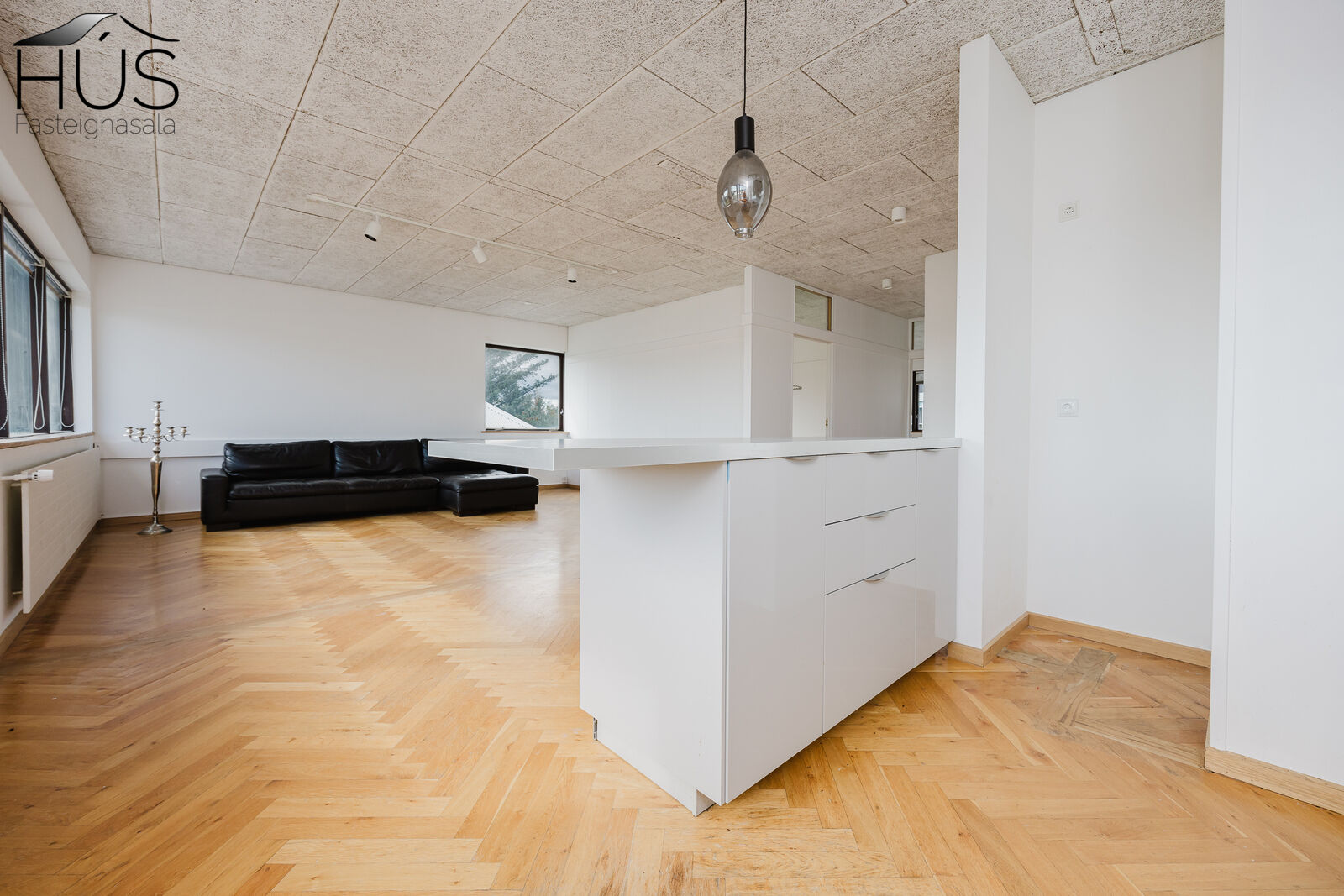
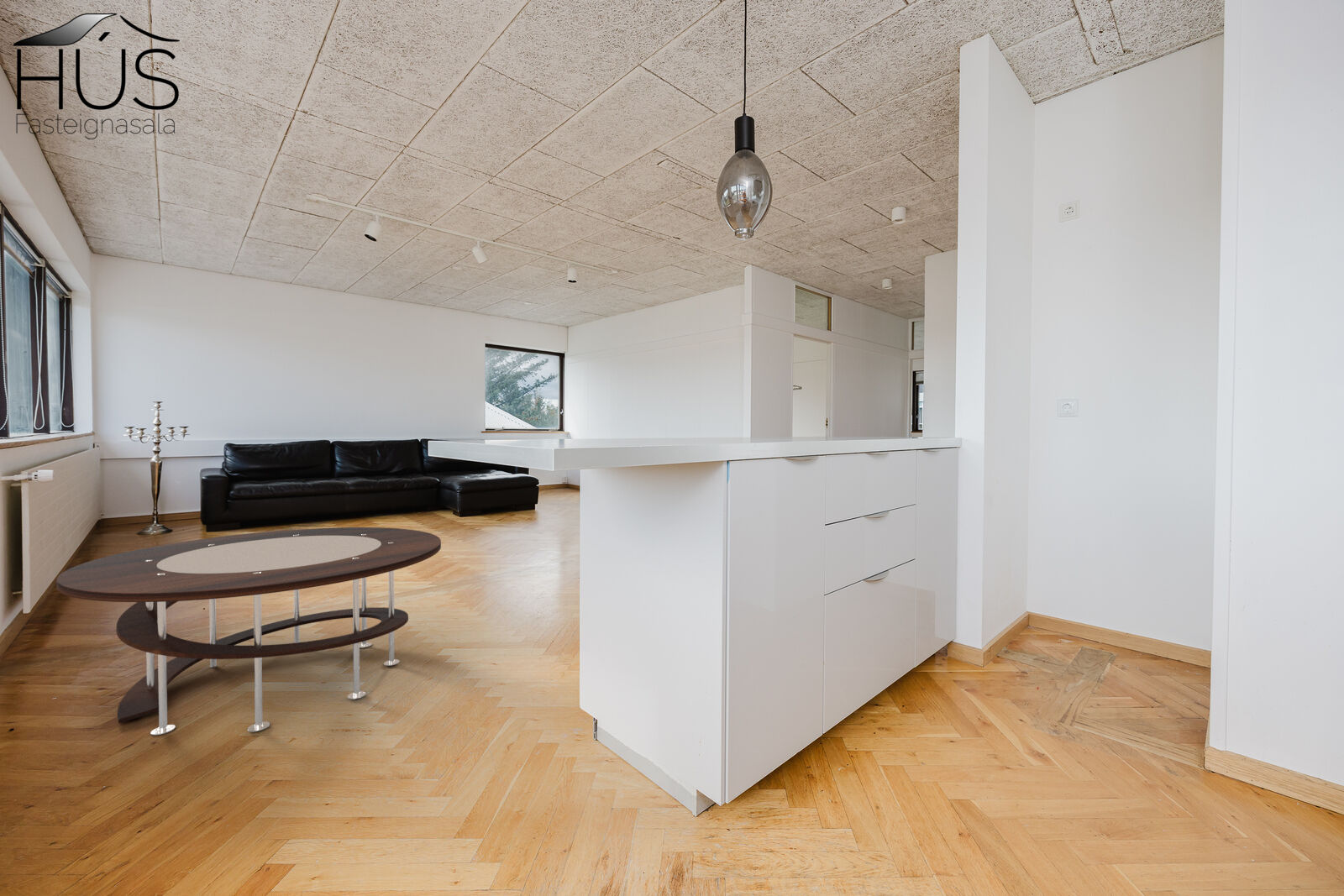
+ coffee table [56,527,442,736]
